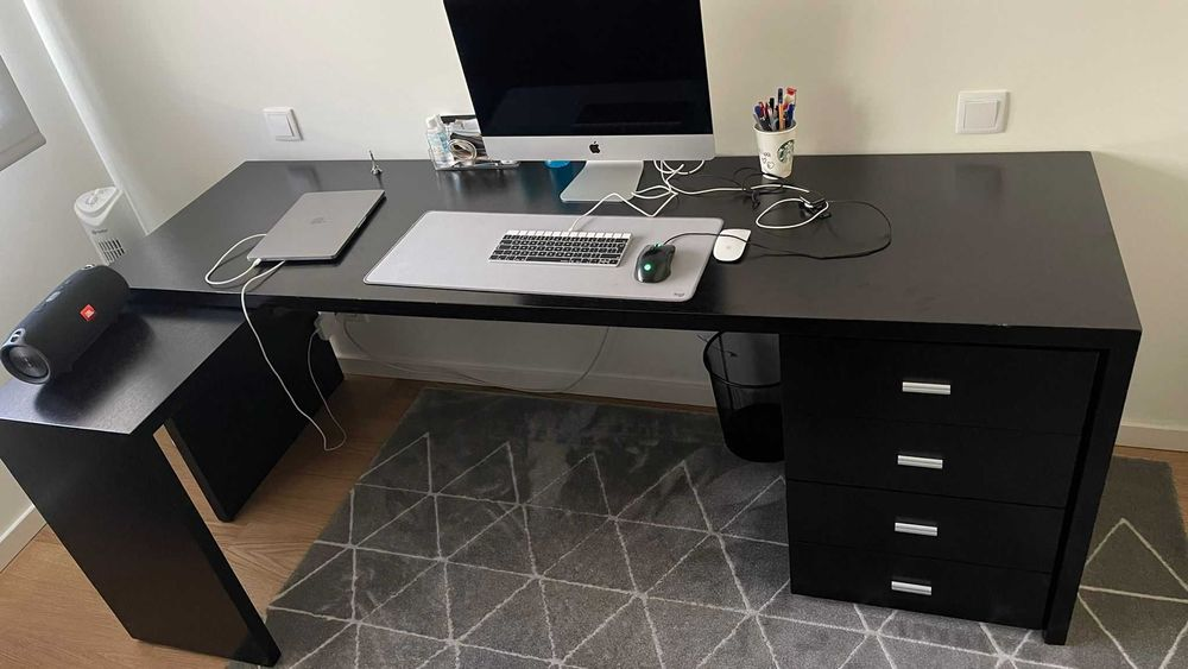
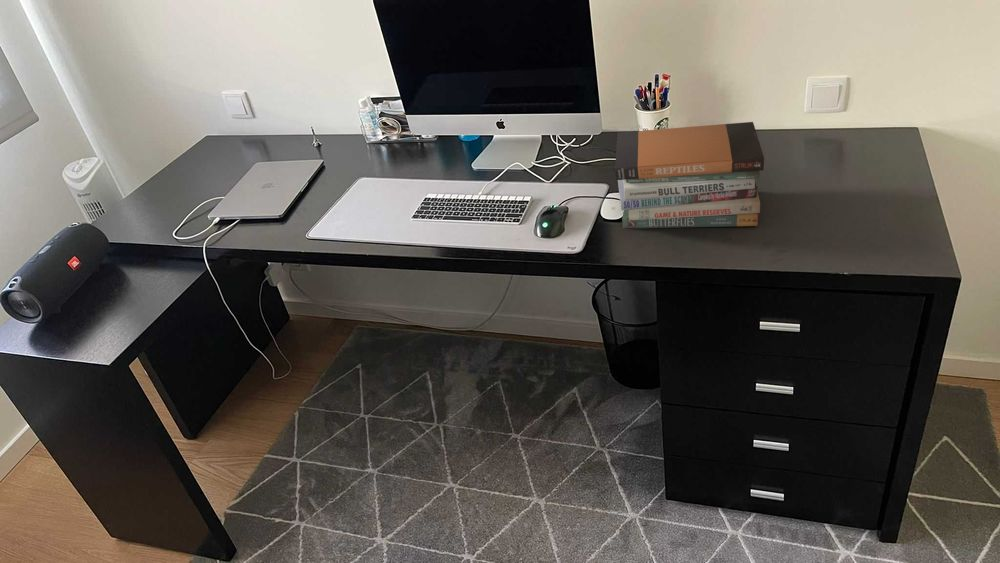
+ book stack [614,121,765,229]
